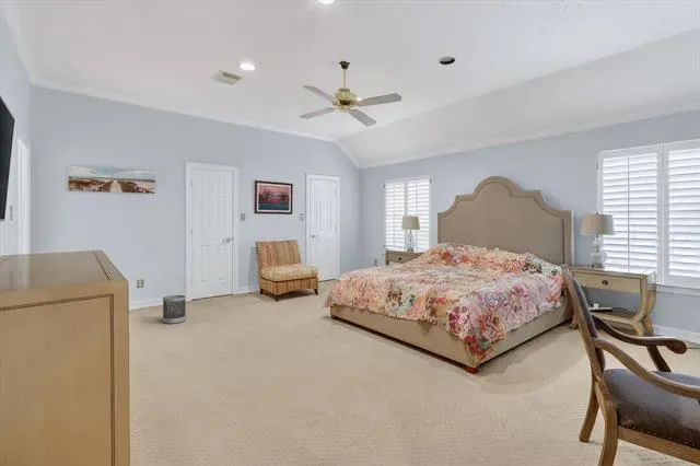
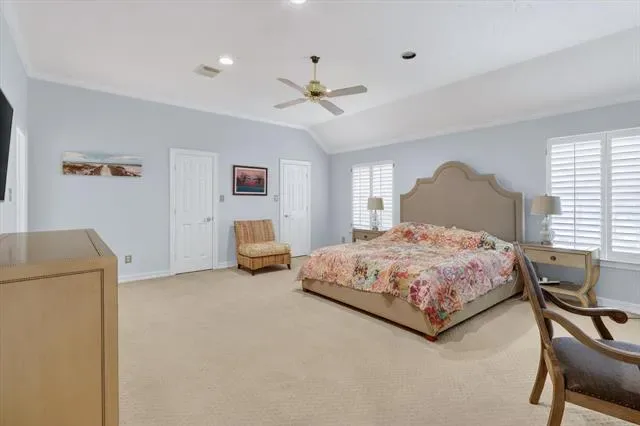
- wastebasket [162,294,187,325]
